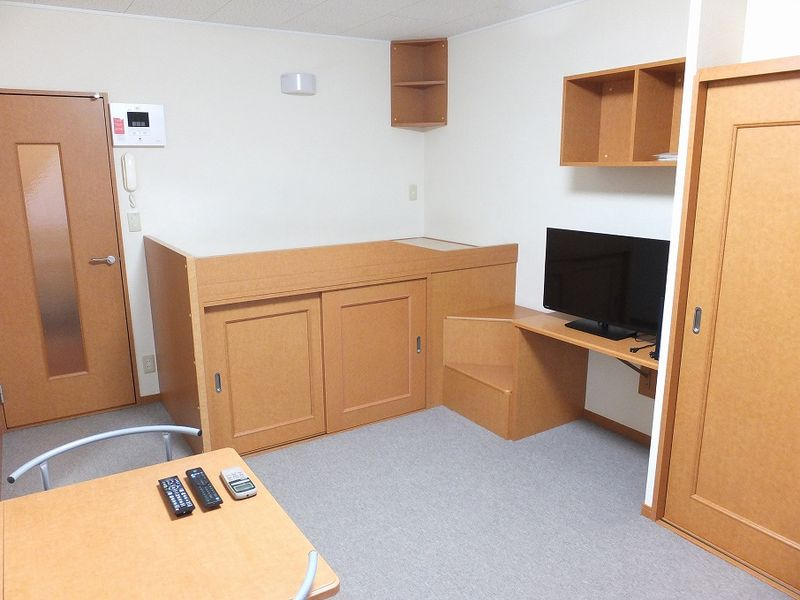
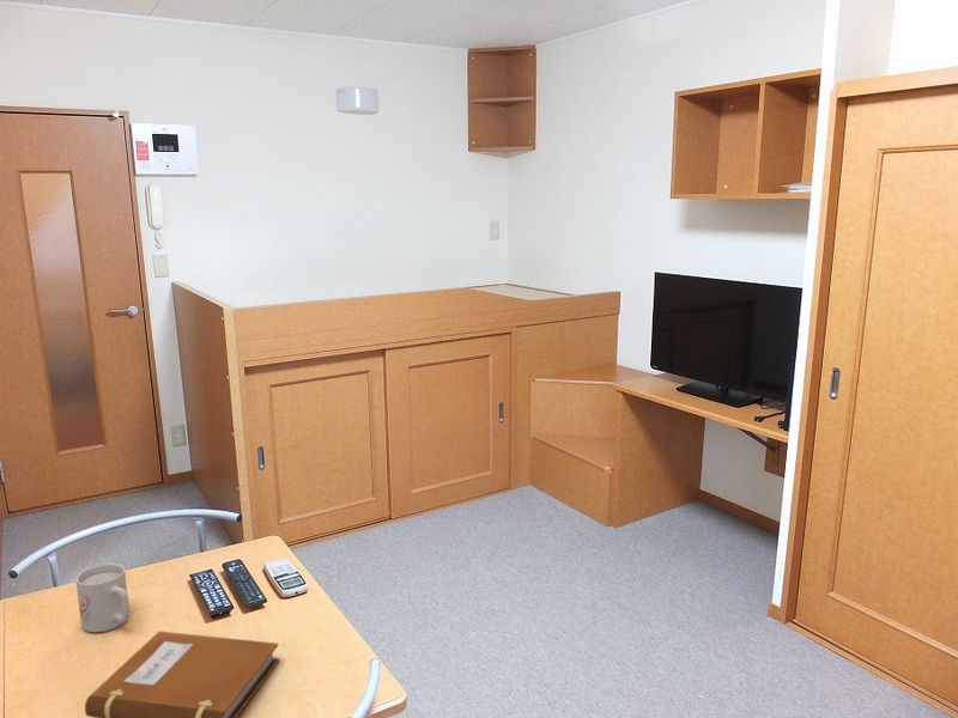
+ notebook [84,631,280,718]
+ mug [74,562,131,633]
